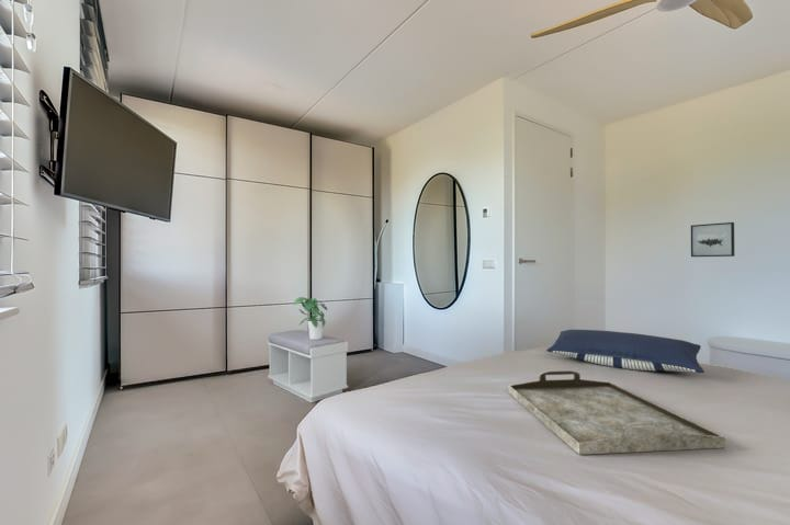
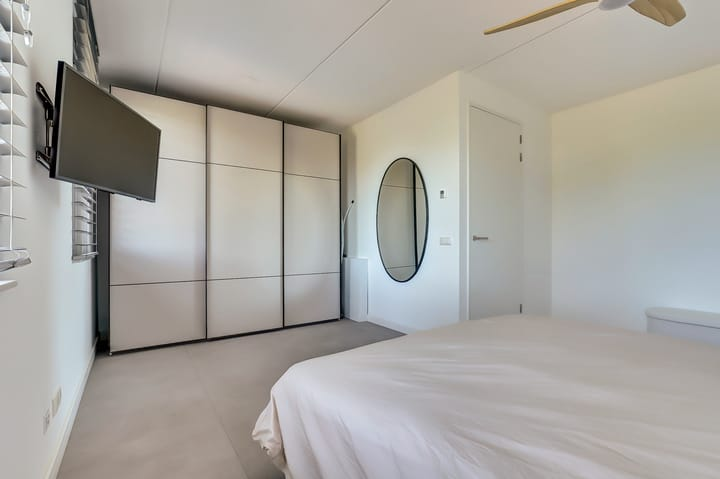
- potted plant [293,296,328,340]
- bench [267,329,349,403]
- serving tray [507,369,726,456]
- wall art [690,221,735,258]
- pillow [545,329,706,374]
